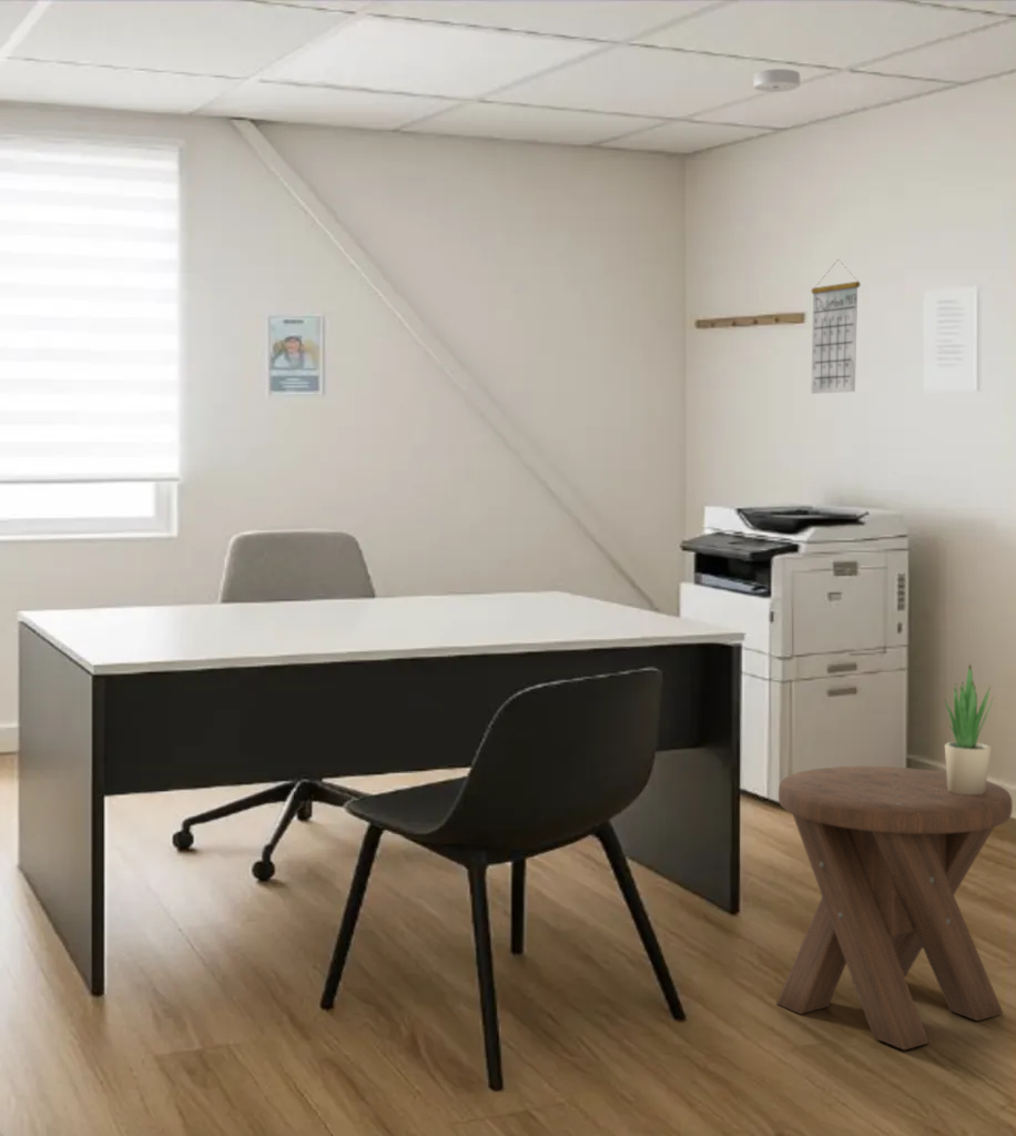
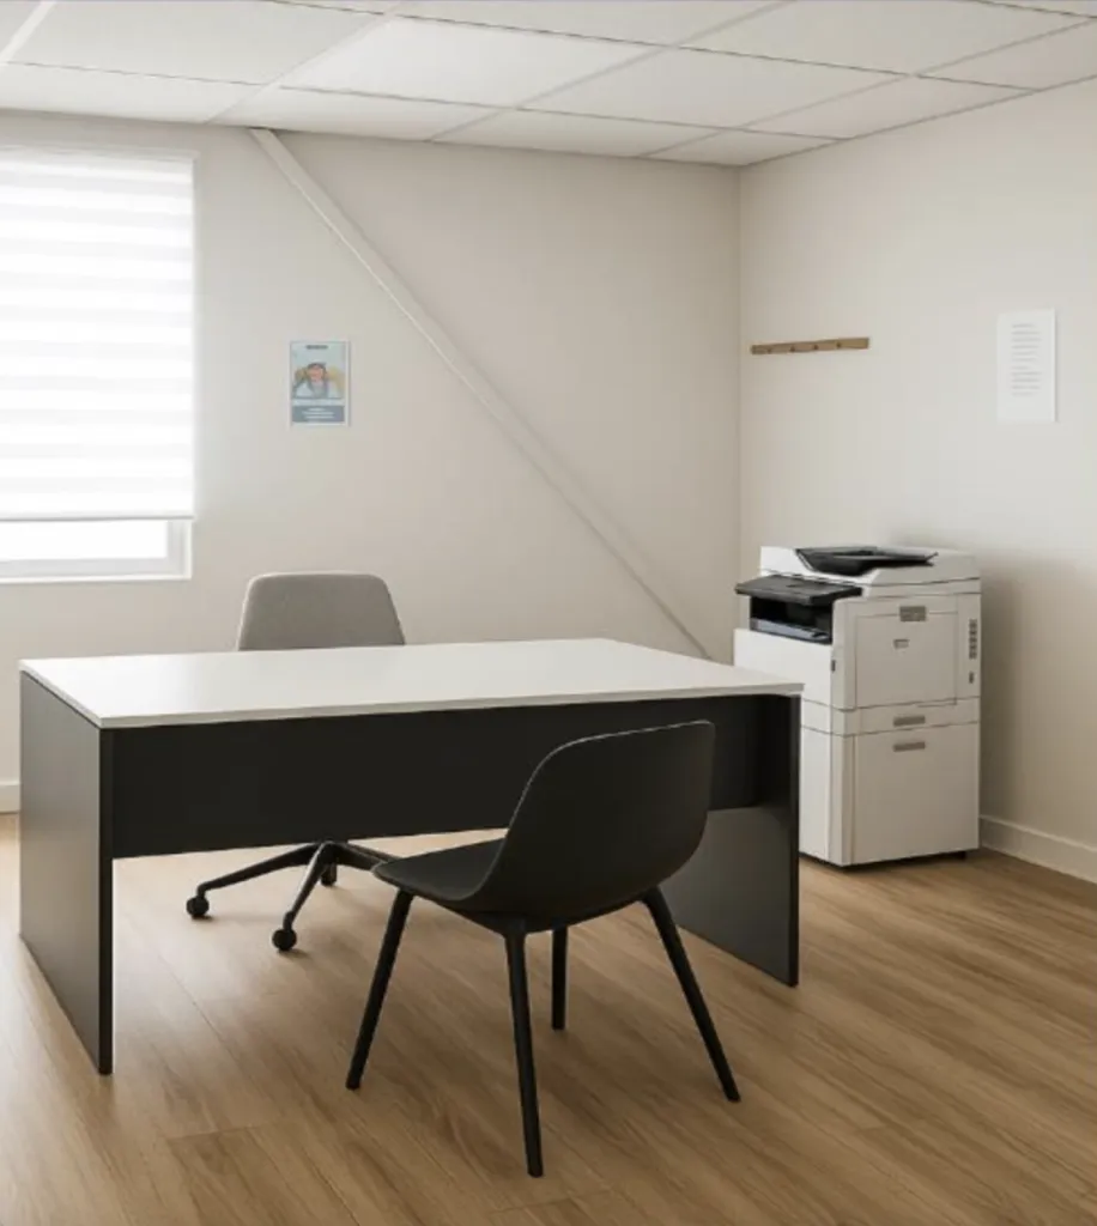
- calendar [810,258,862,395]
- potted plant [943,662,995,794]
- smoke detector [752,68,801,93]
- music stool [775,765,1014,1051]
